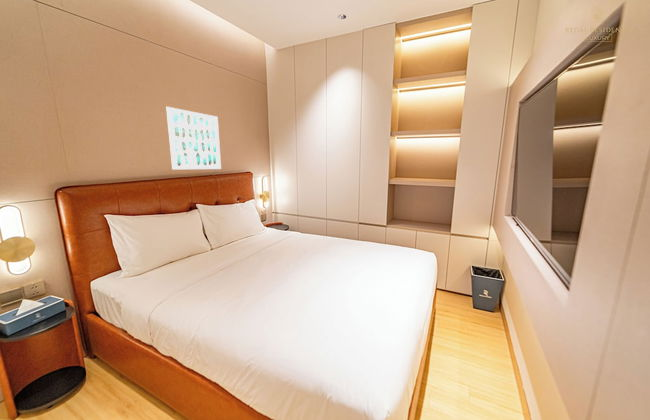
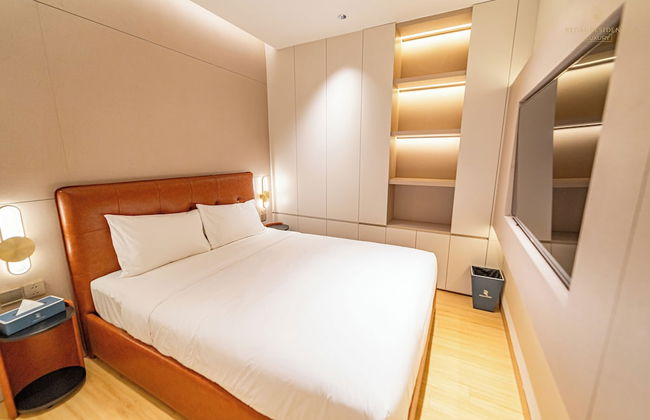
- wall art [165,106,222,170]
